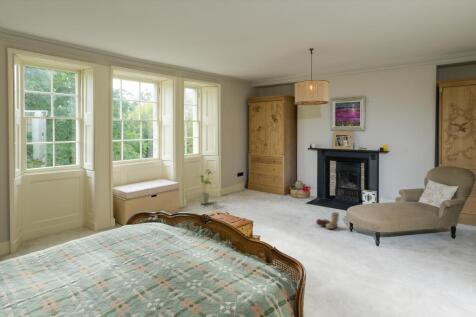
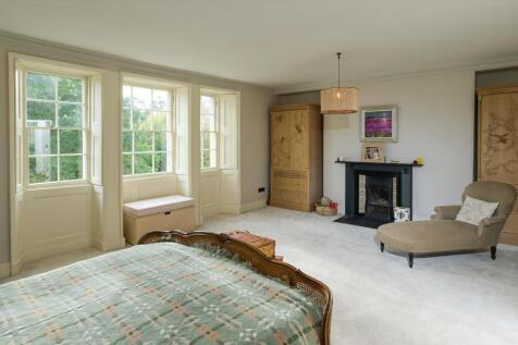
- boots [315,212,340,230]
- house plant [196,167,216,205]
